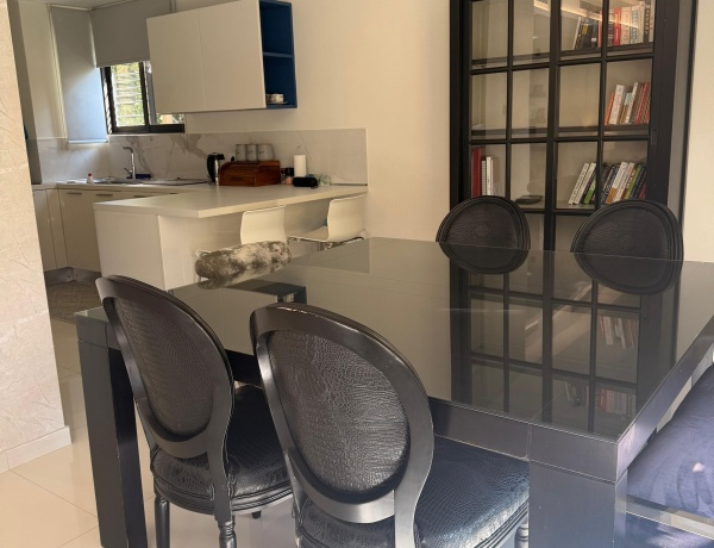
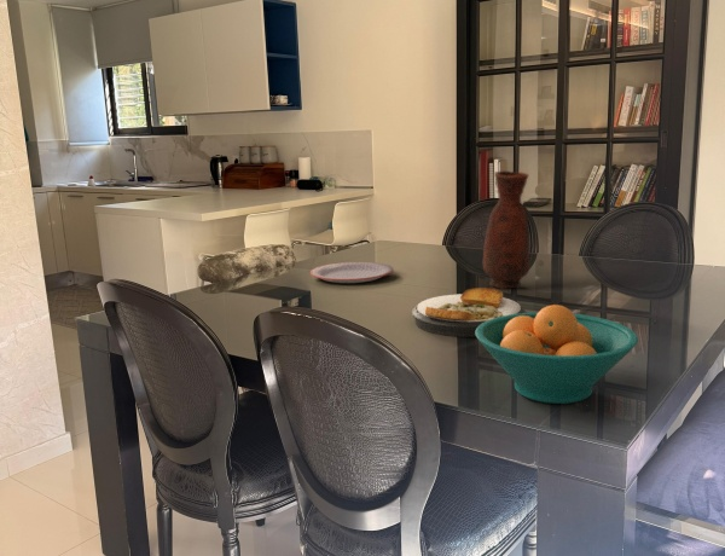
+ plate [411,286,527,338]
+ plate [309,261,395,284]
+ vase [482,169,532,290]
+ fruit bowl [475,303,639,405]
